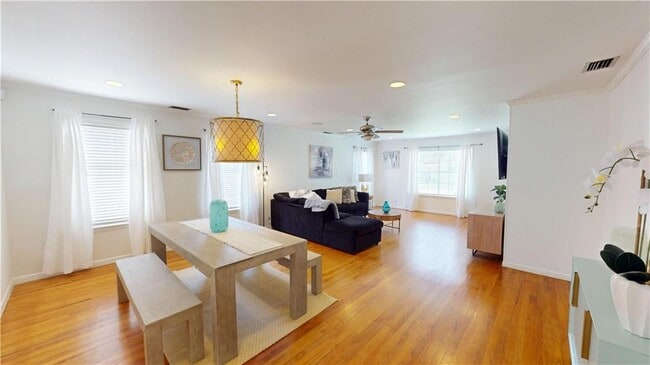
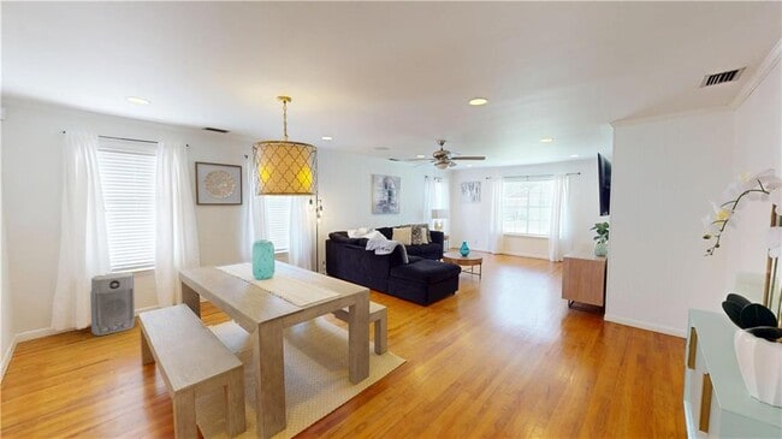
+ air purifier [89,272,136,337]
